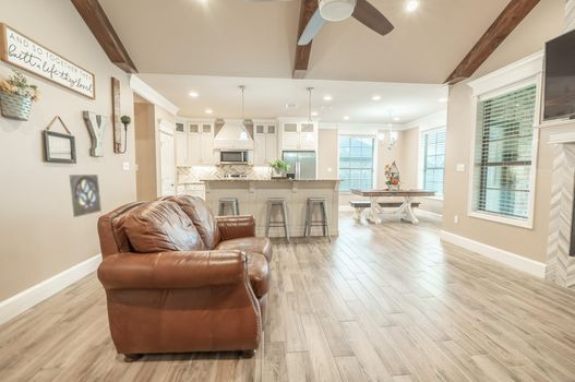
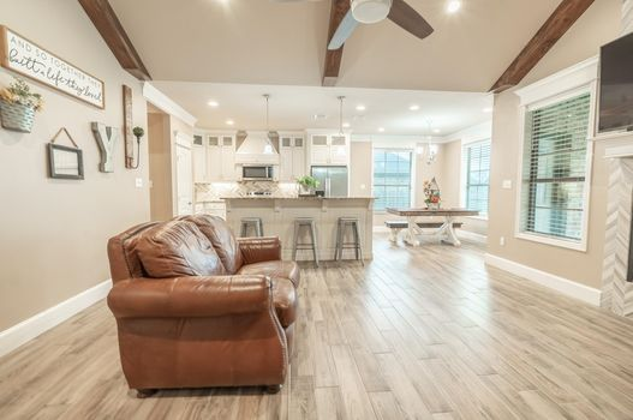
- wall ornament [68,174,103,218]
